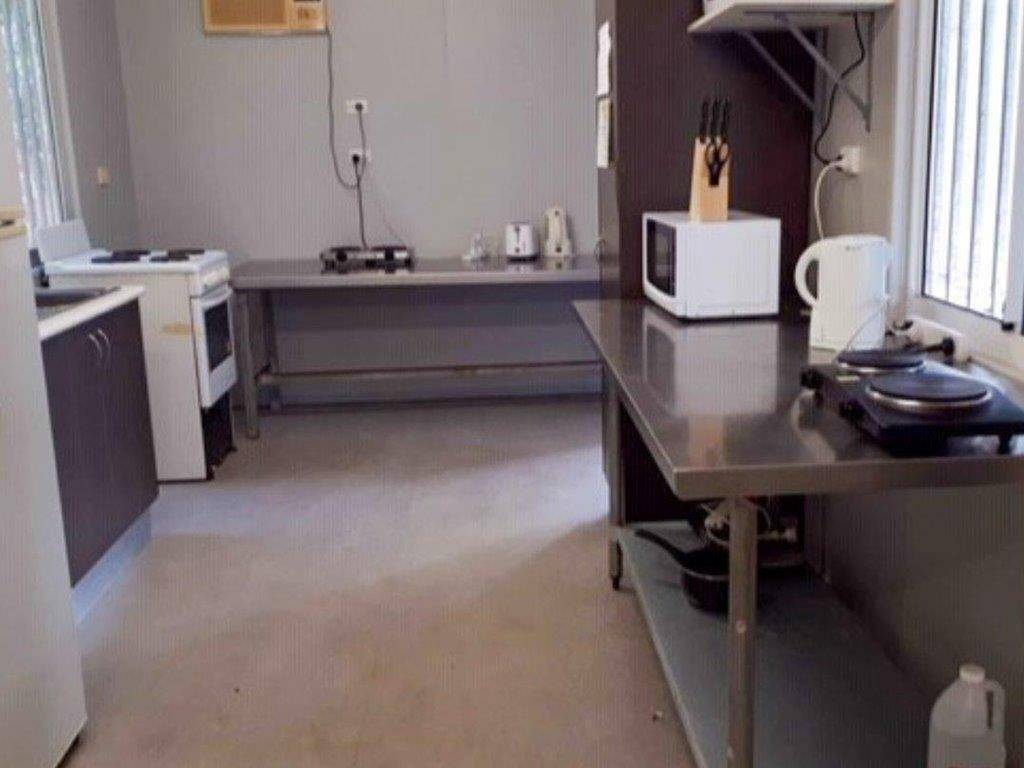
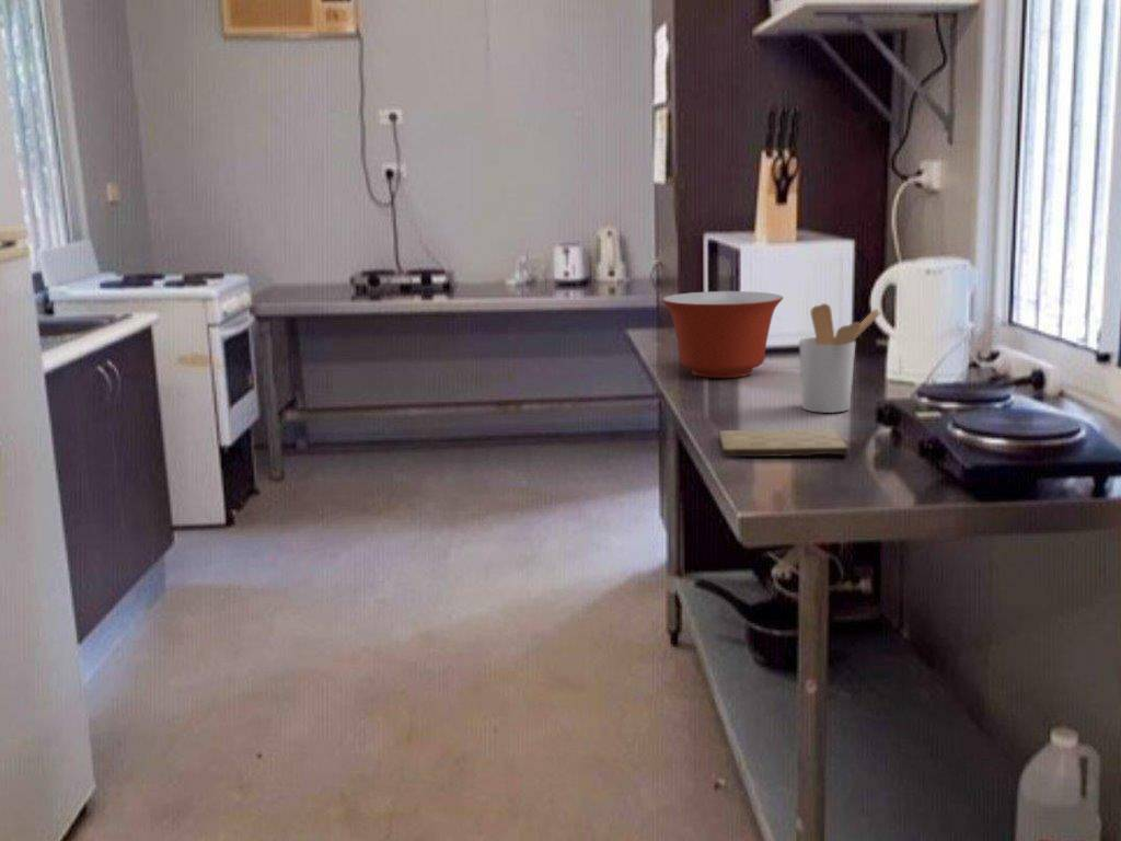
+ utensil holder [798,302,882,414]
+ mixing bowl [660,290,784,379]
+ cutting board [718,428,850,458]
